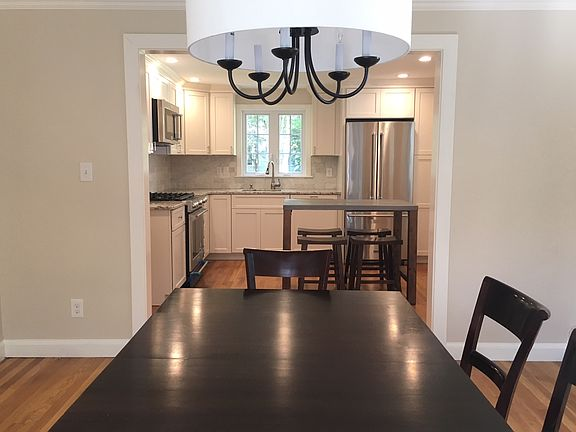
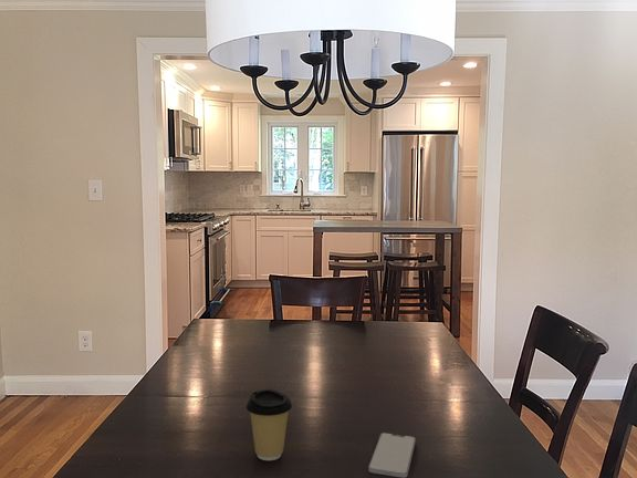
+ smartphone [367,432,417,478]
+ coffee cup [246,388,293,461]
